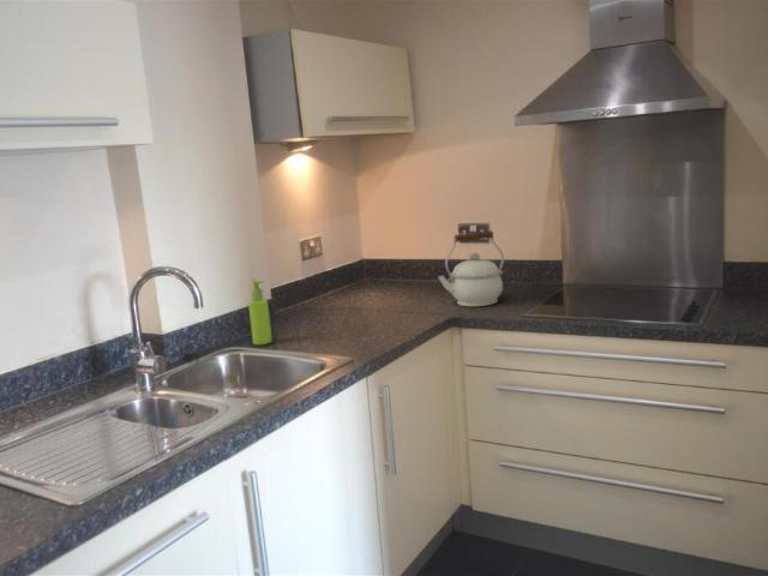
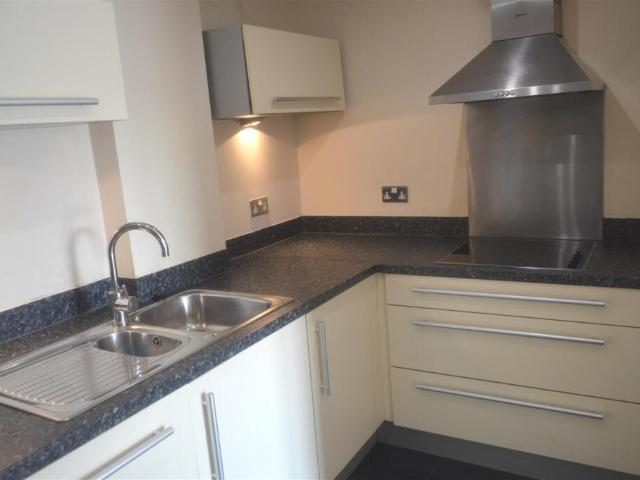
- soap dispenser [247,277,274,346]
- kettle [437,229,505,307]
